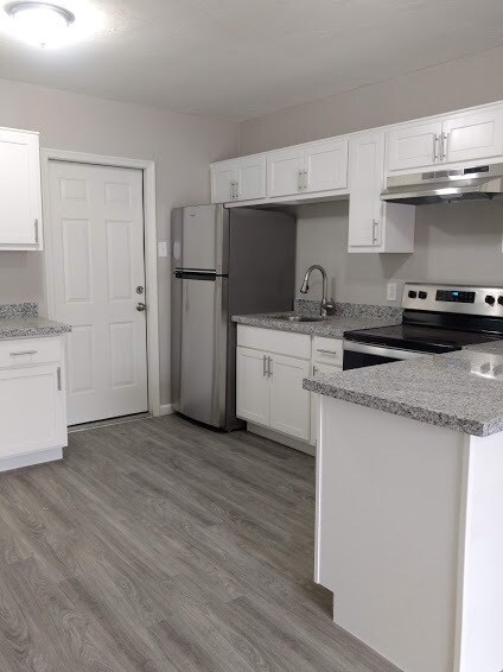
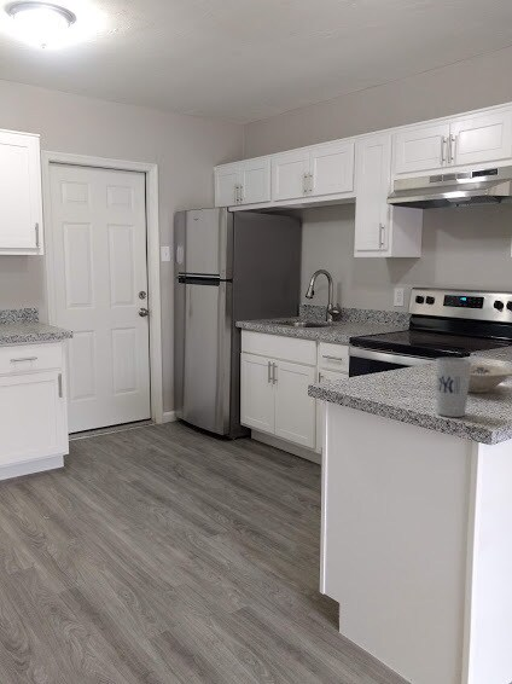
+ cup [435,357,472,418]
+ bowl [435,363,512,393]
